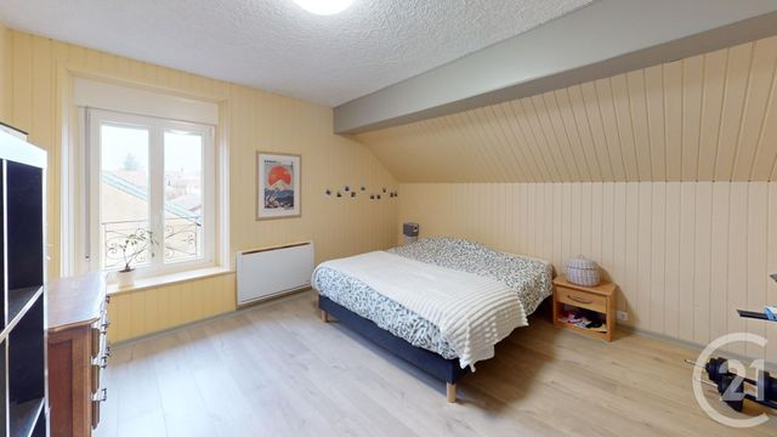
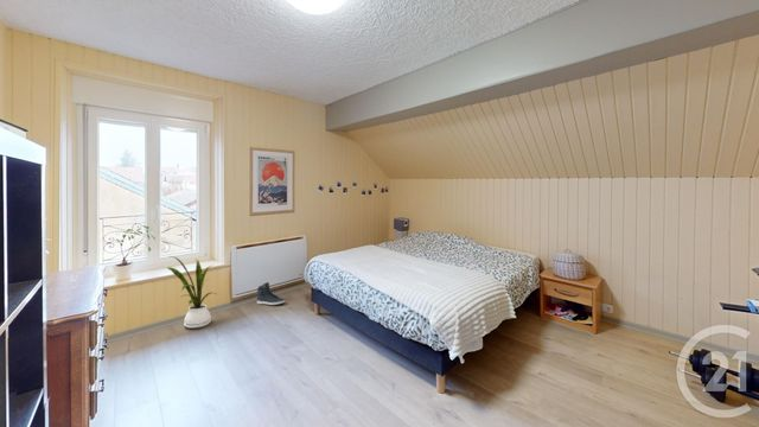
+ sneaker [256,281,286,306]
+ house plant [166,255,217,330]
